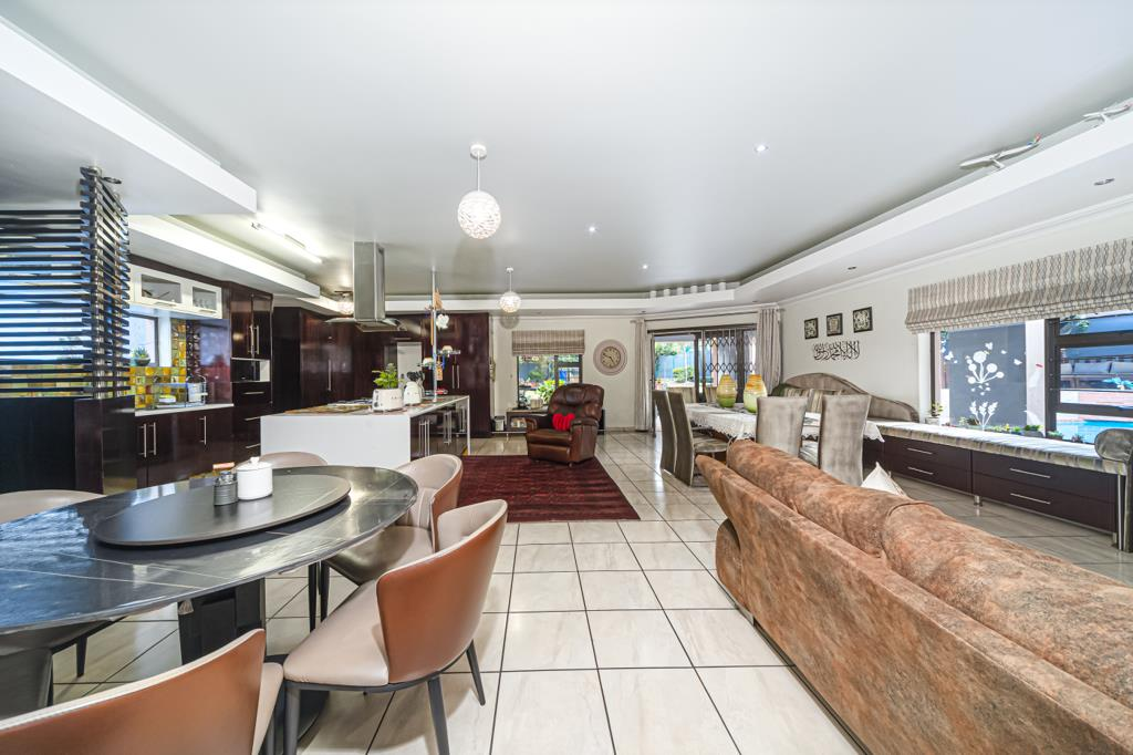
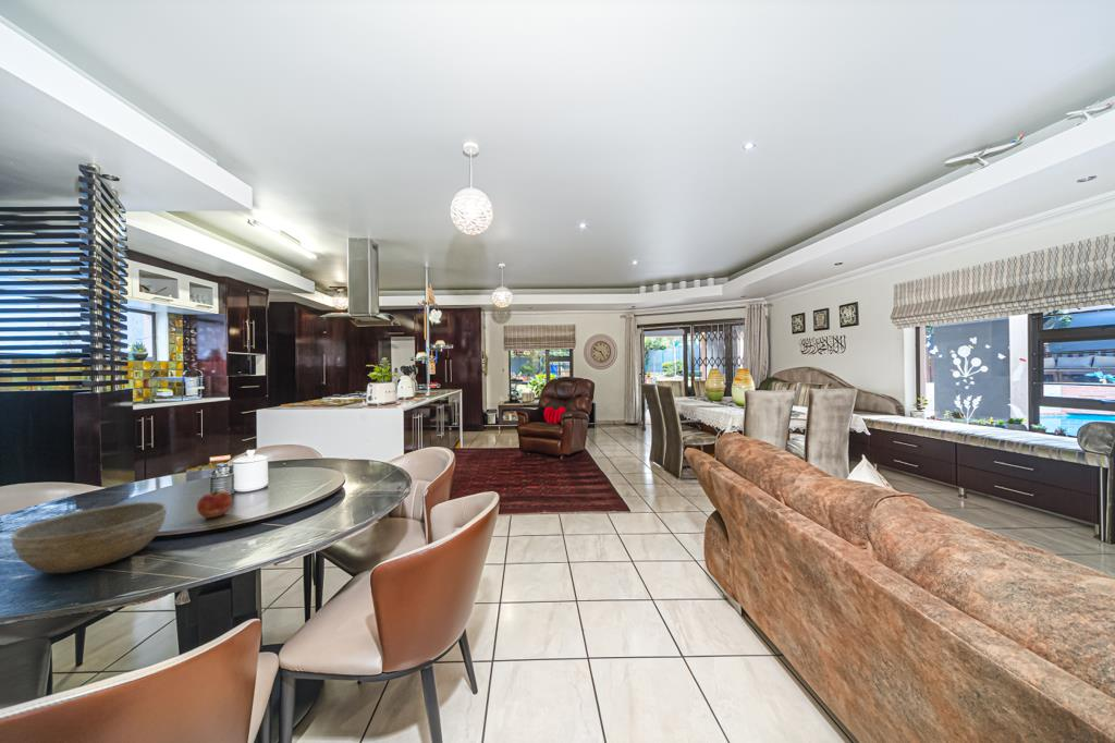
+ apple [196,488,233,519]
+ bowl [11,501,168,574]
